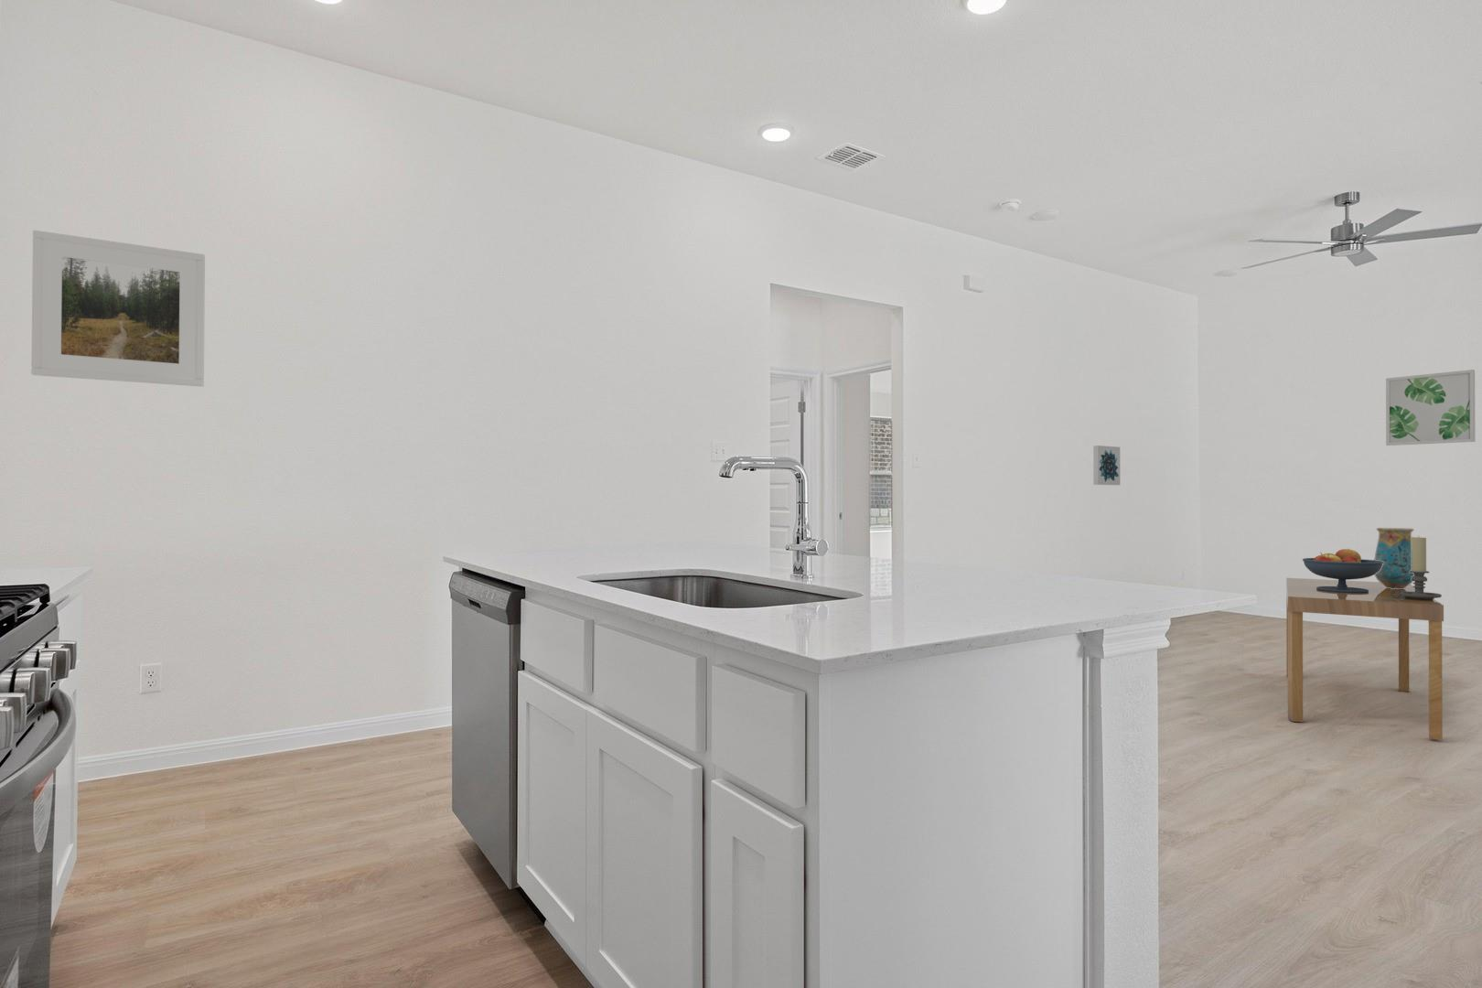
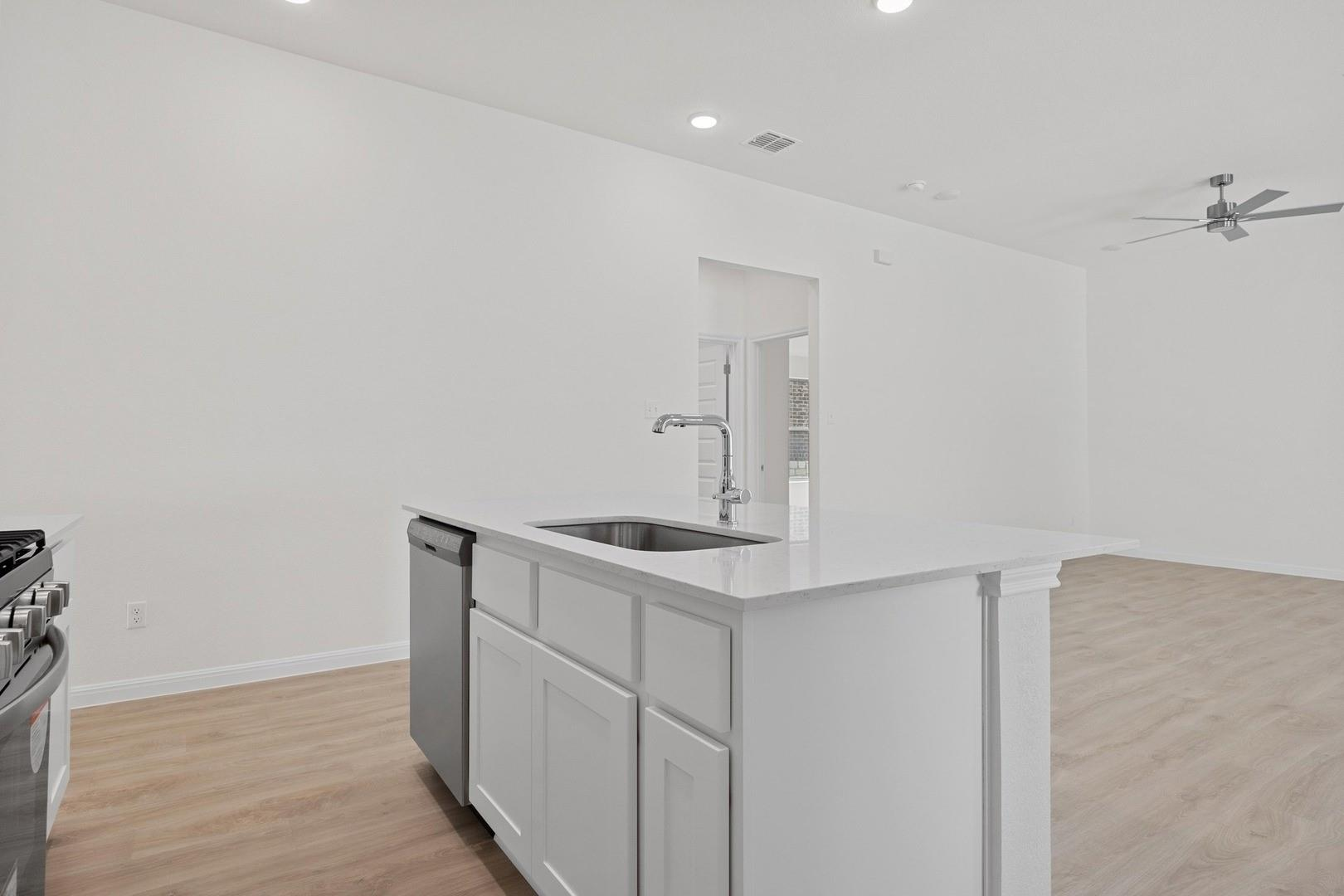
- wall art [1385,368,1476,447]
- vase [1373,527,1415,589]
- candle holder [1389,536,1442,600]
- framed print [30,229,206,388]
- wall art [1093,444,1120,486]
- dining table [1286,577,1445,741]
- fruit bowl [1302,548,1384,593]
